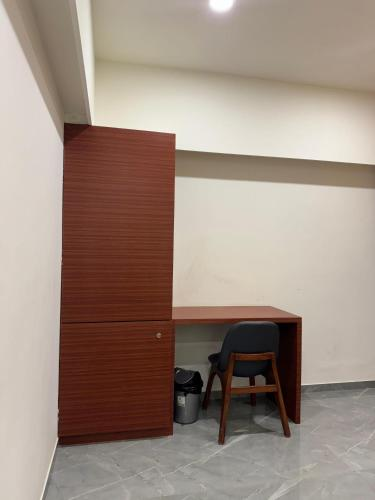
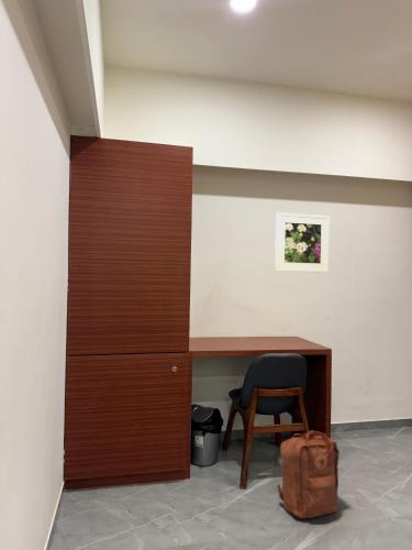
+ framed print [274,211,331,274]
+ backpack [276,429,341,519]
